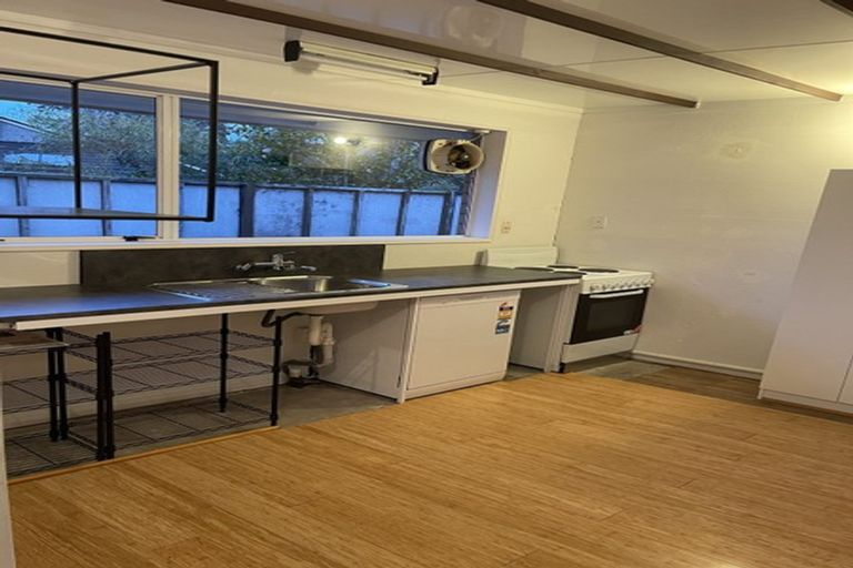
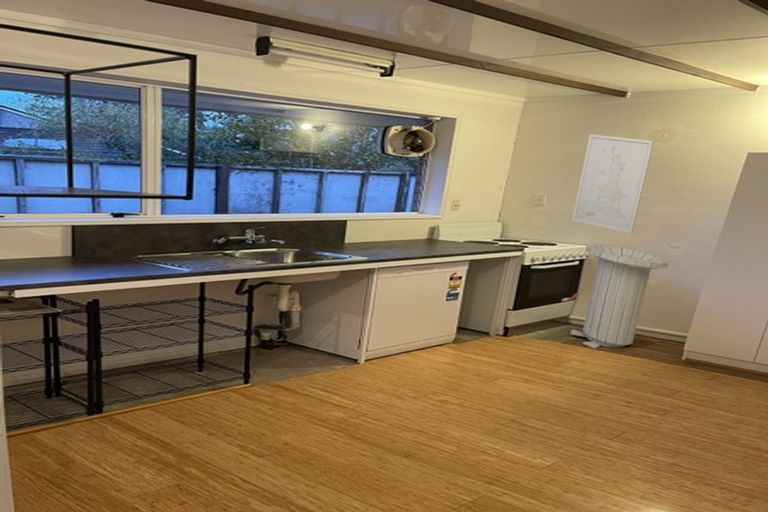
+ wall art [570,133,655,235]
+ trash can [570,243,670,349]
